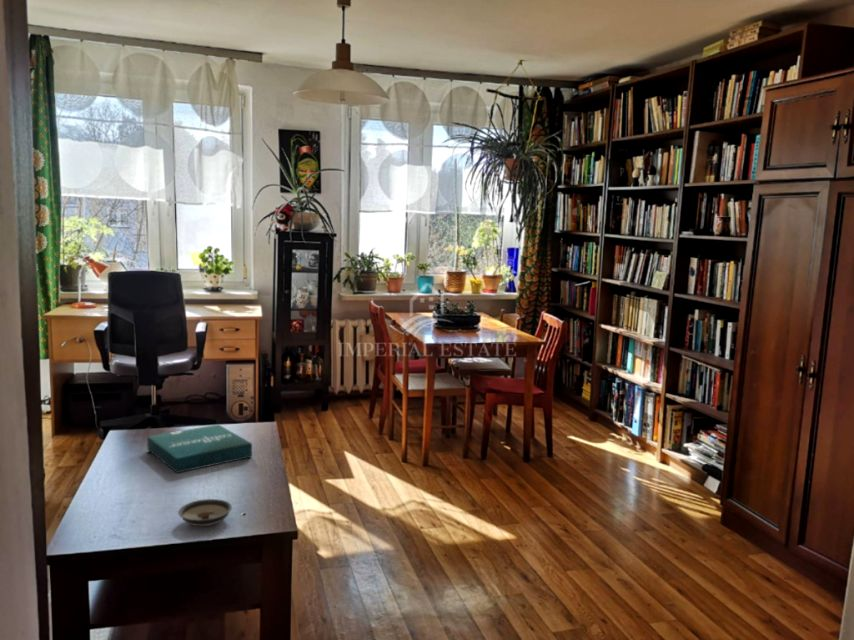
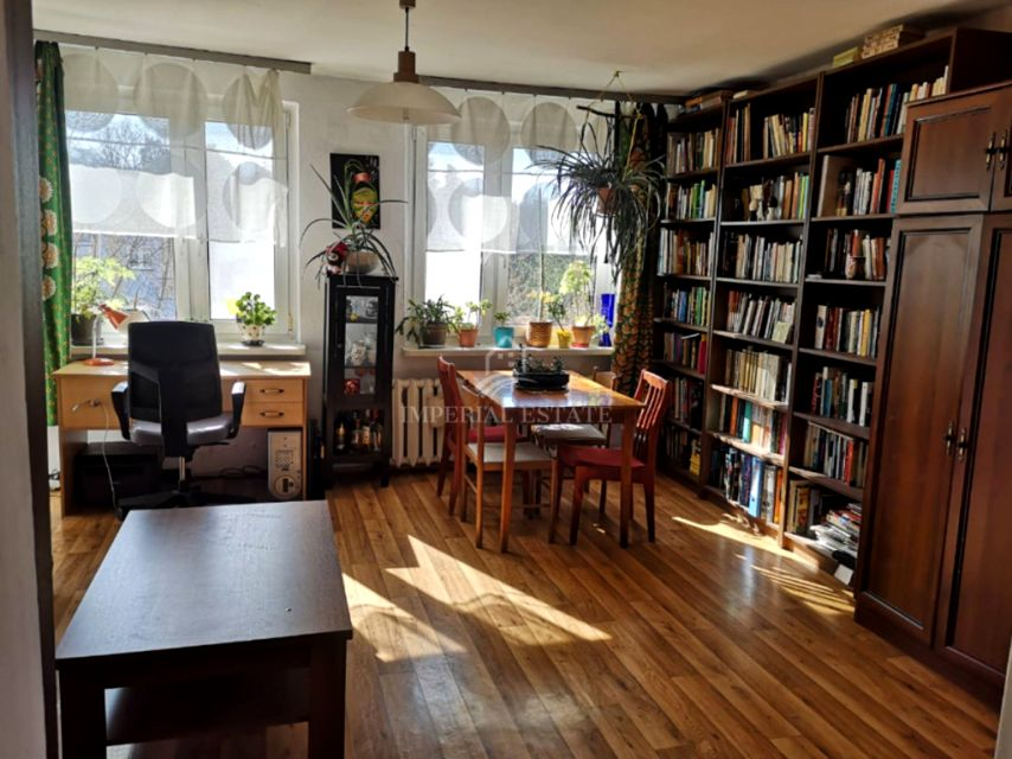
- pizza box [146,423,253,474]
- saucer [177,498,233,527]
